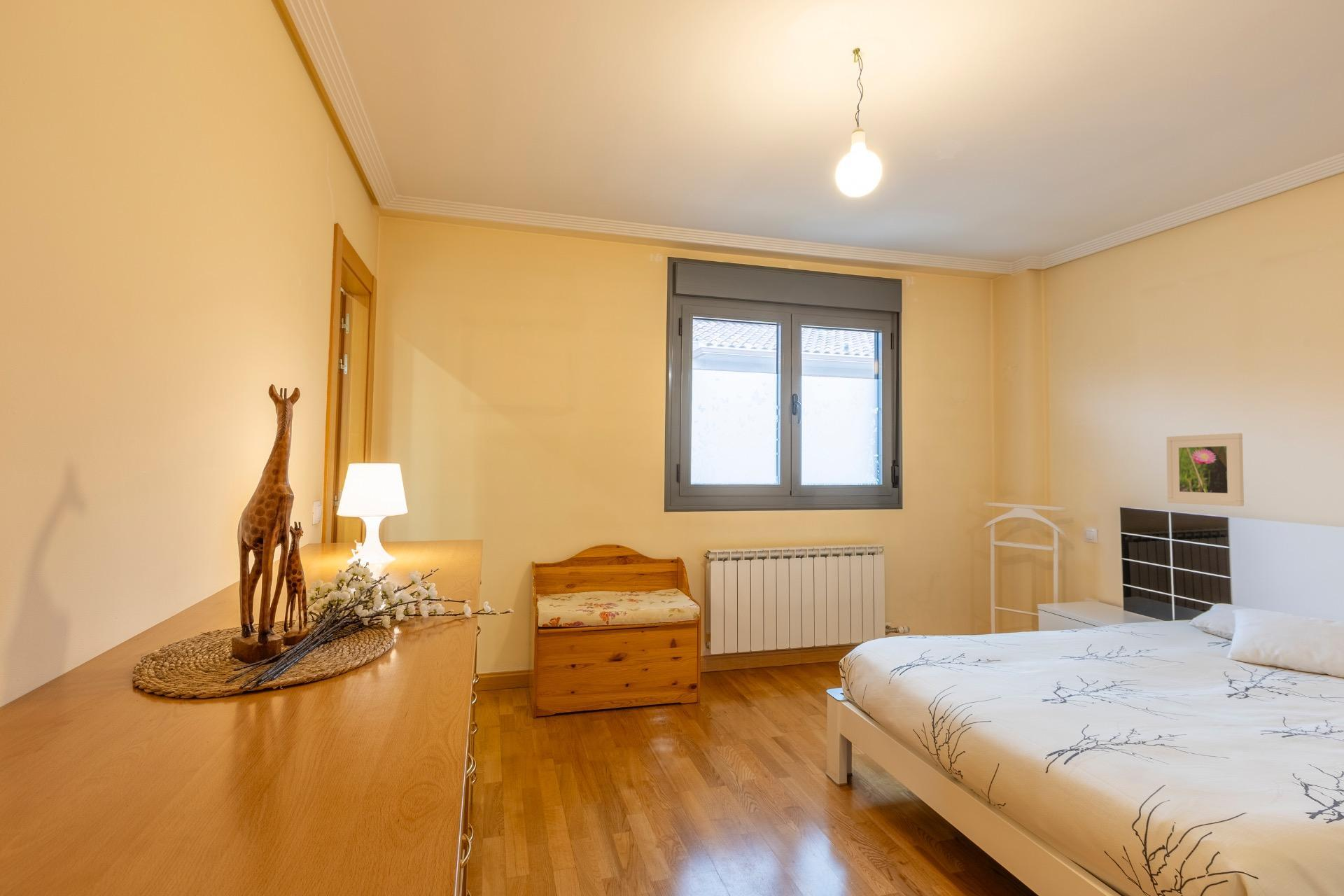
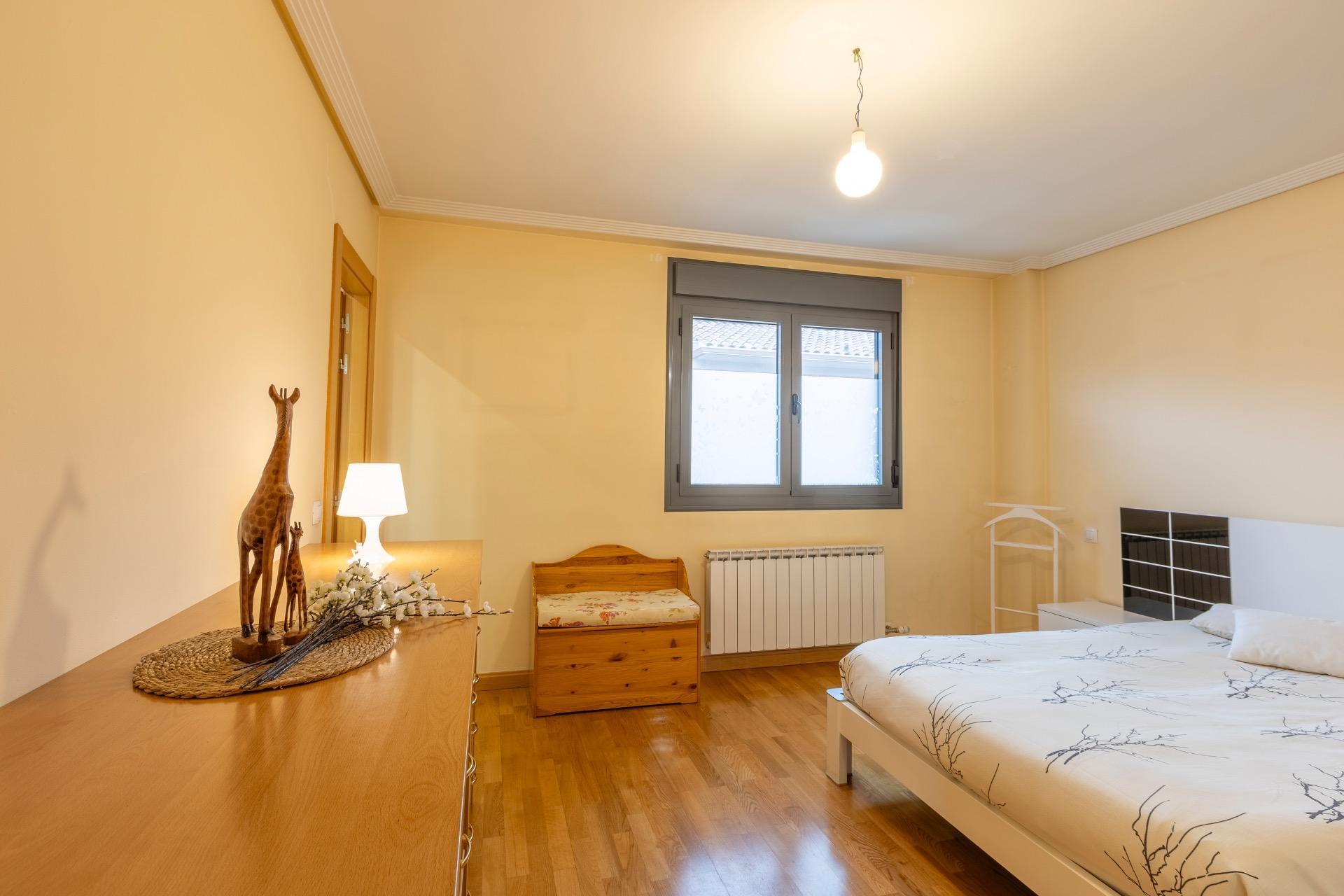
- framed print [1166,433,1245,507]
